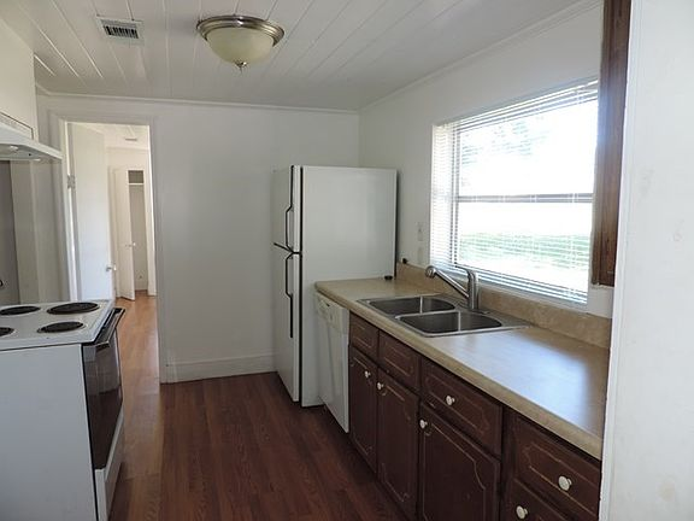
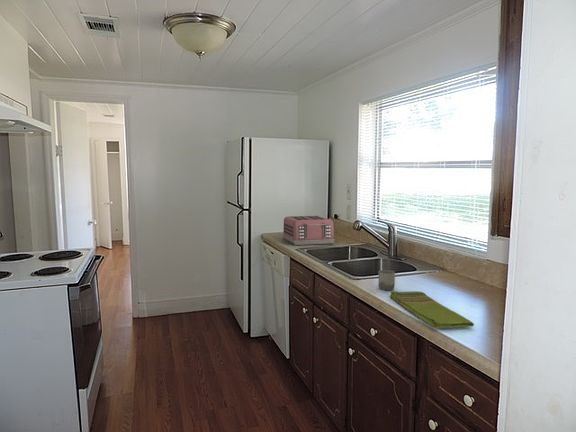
+ toaster [282,215,335,246]
+ dish towel [389,290,475,329]
+ cup [377,269,396,291]
